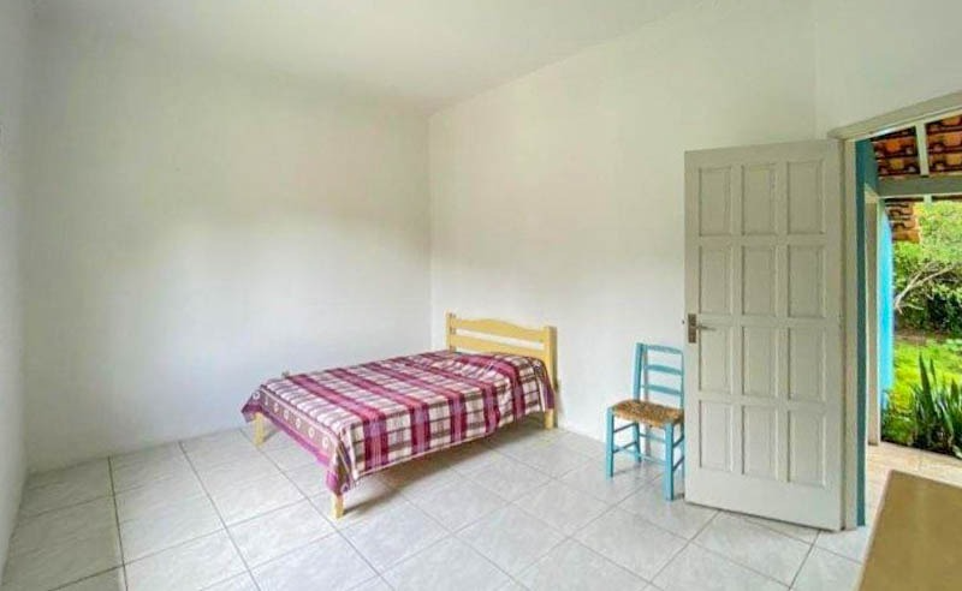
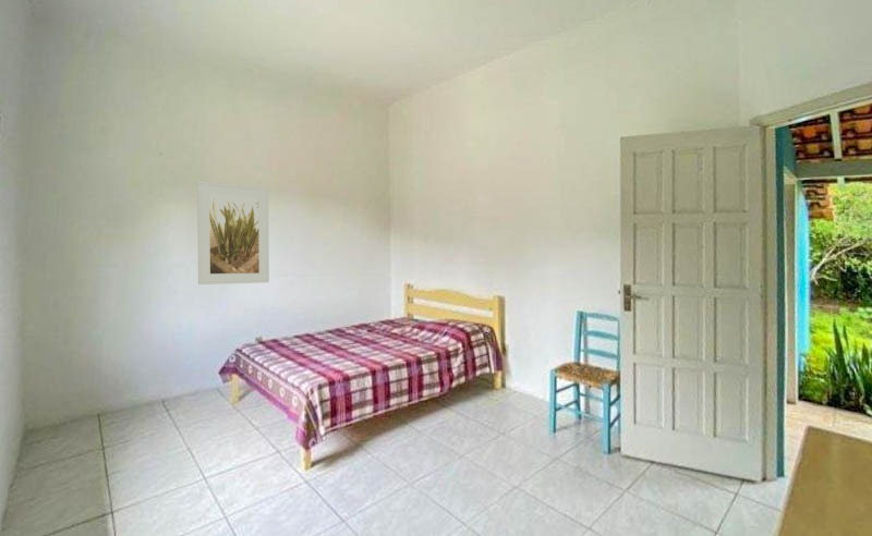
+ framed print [196,180,270,285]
